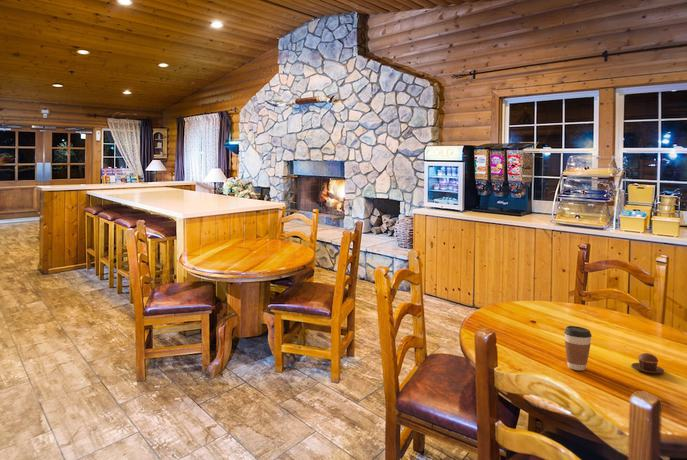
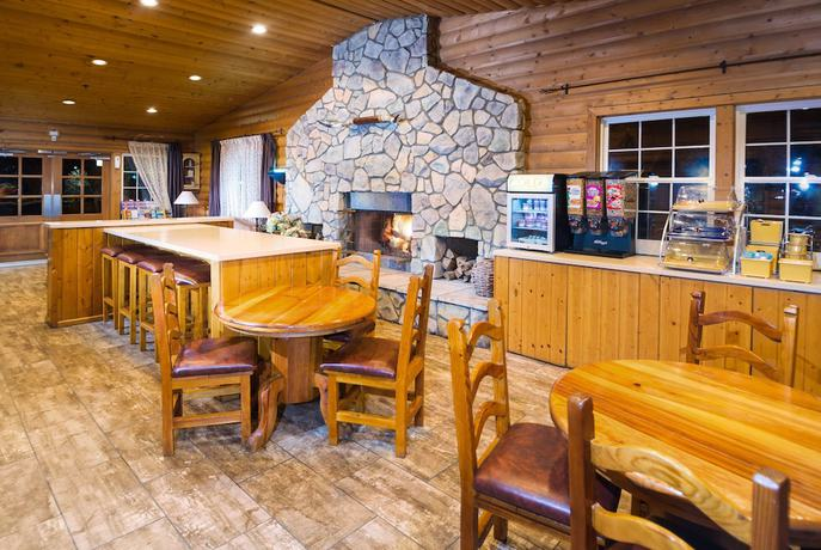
- muffin [631,352,665,374]
- coffee cup [563,325,593,371]
